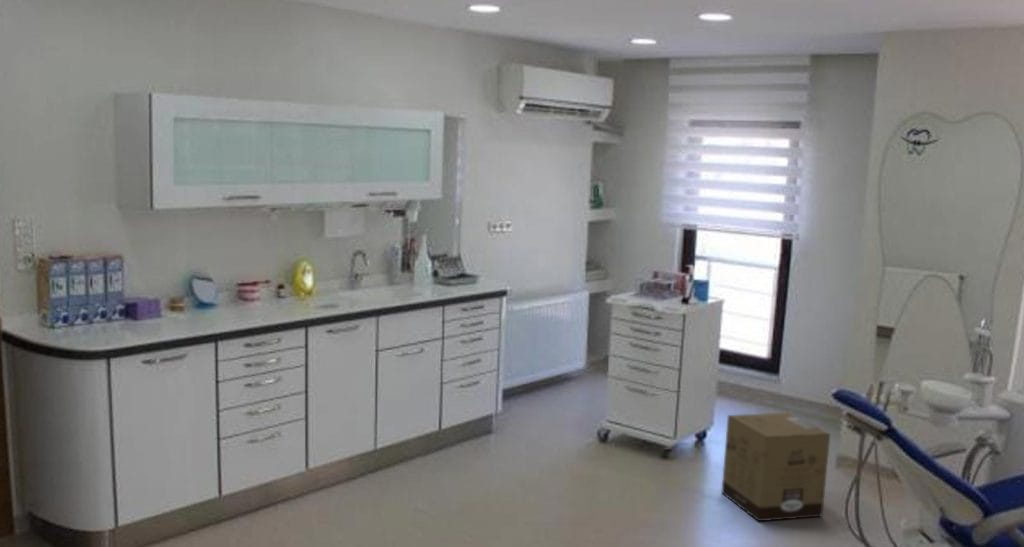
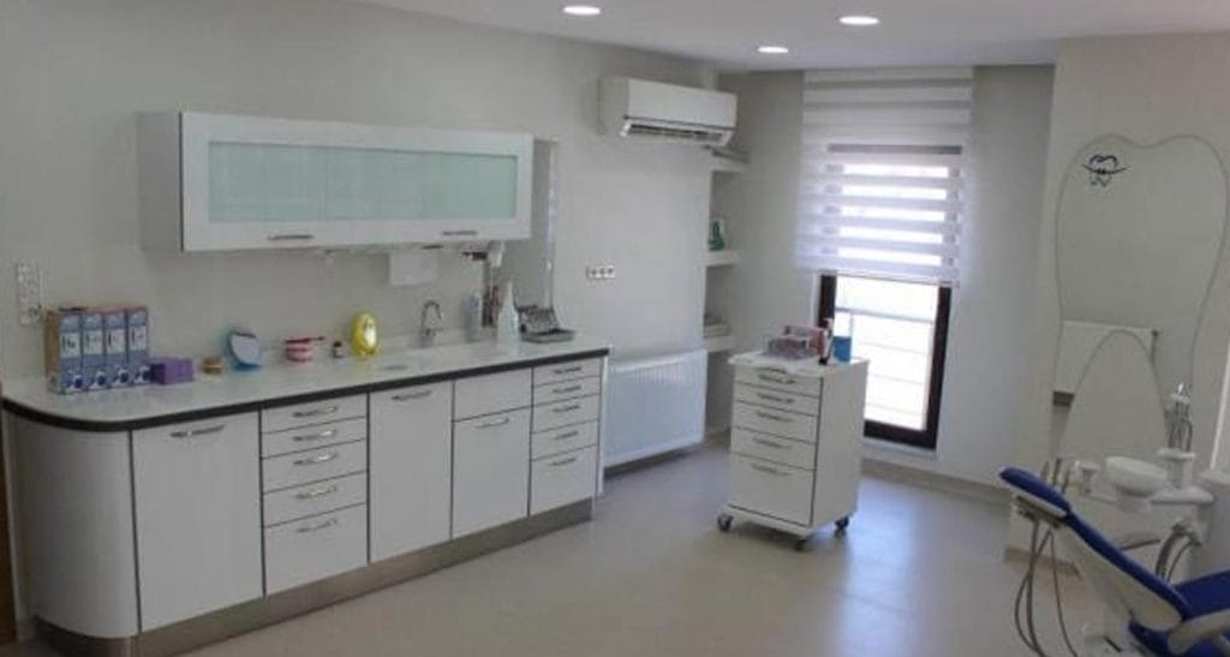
- cardboard box [721,412,831,522]
